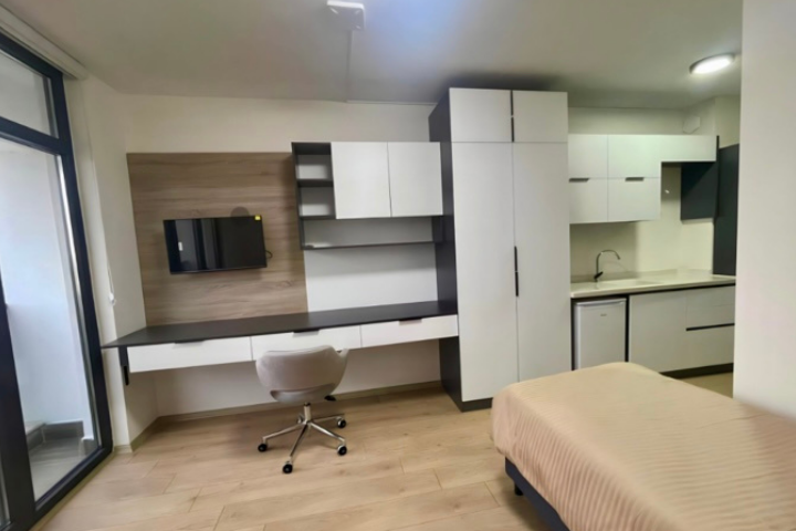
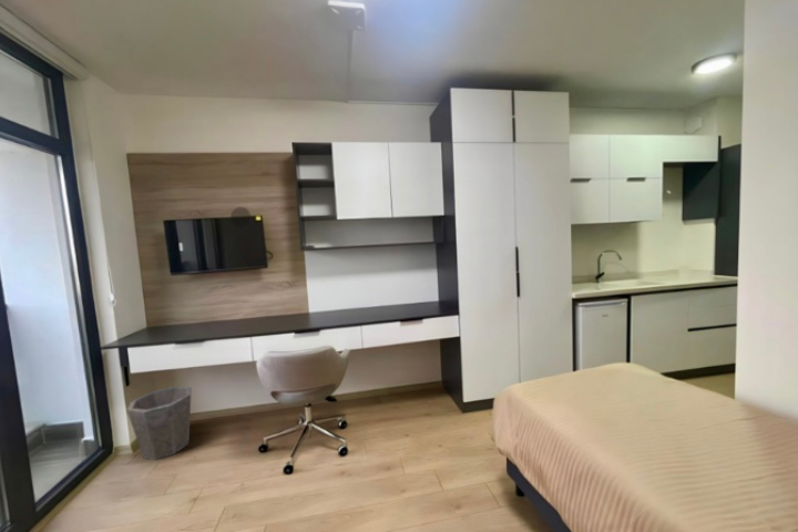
+ waste bin [125,385,193,461]
